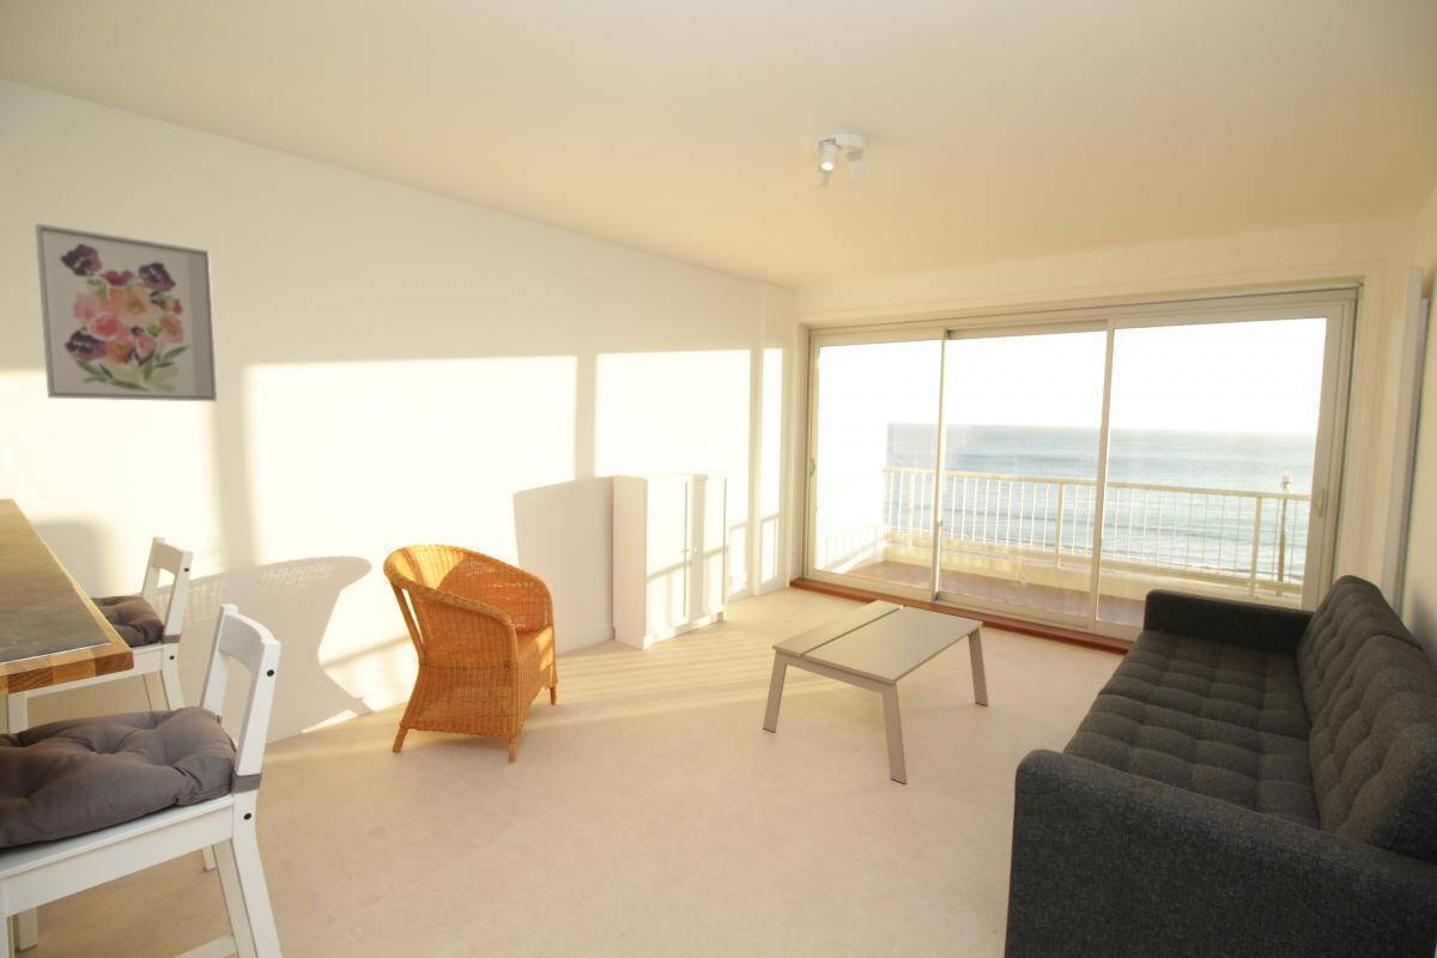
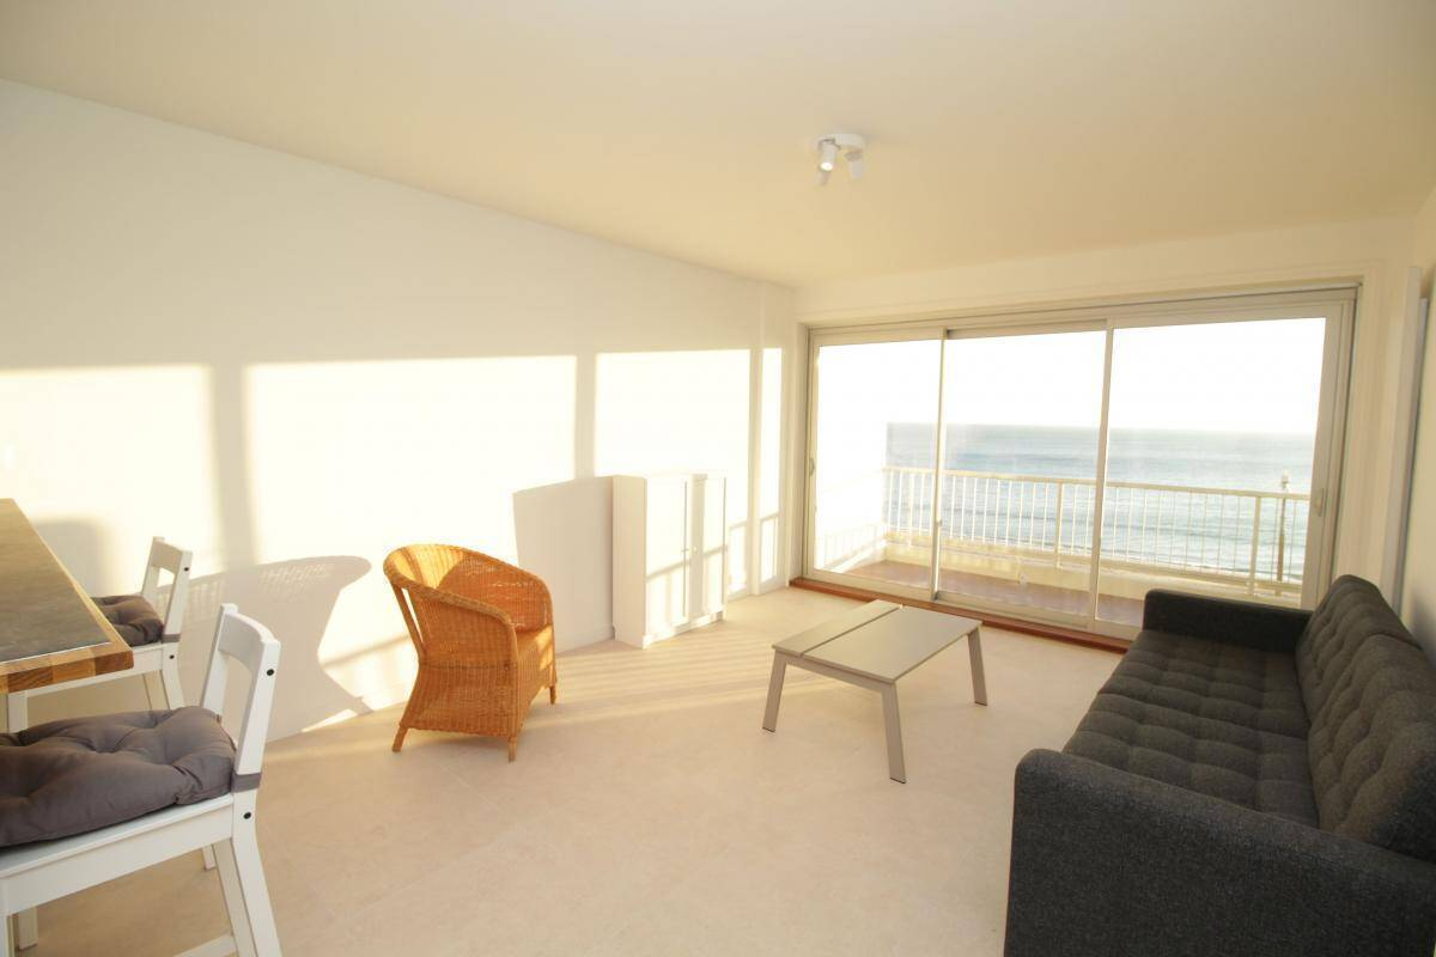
- wall art [34,223,218,402]
